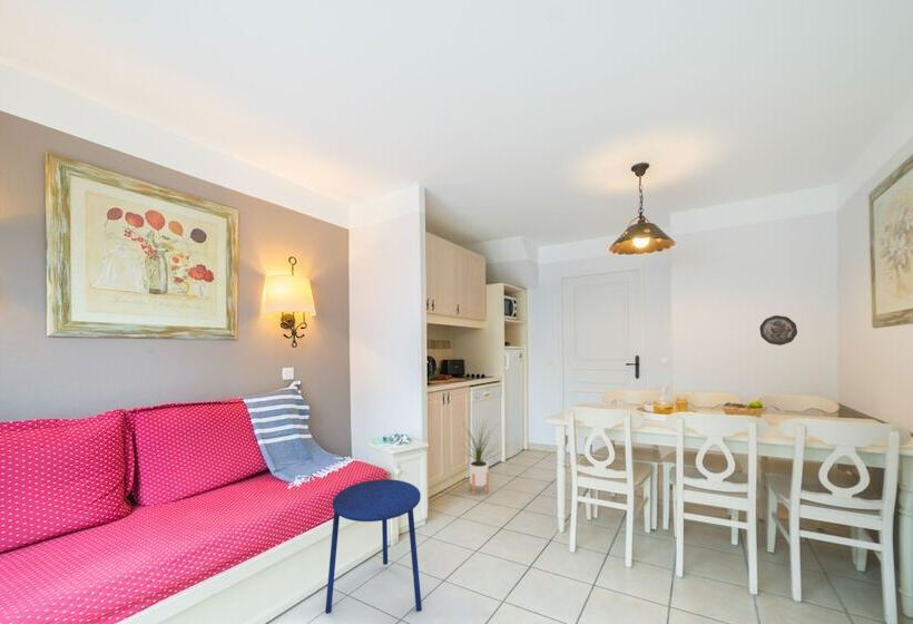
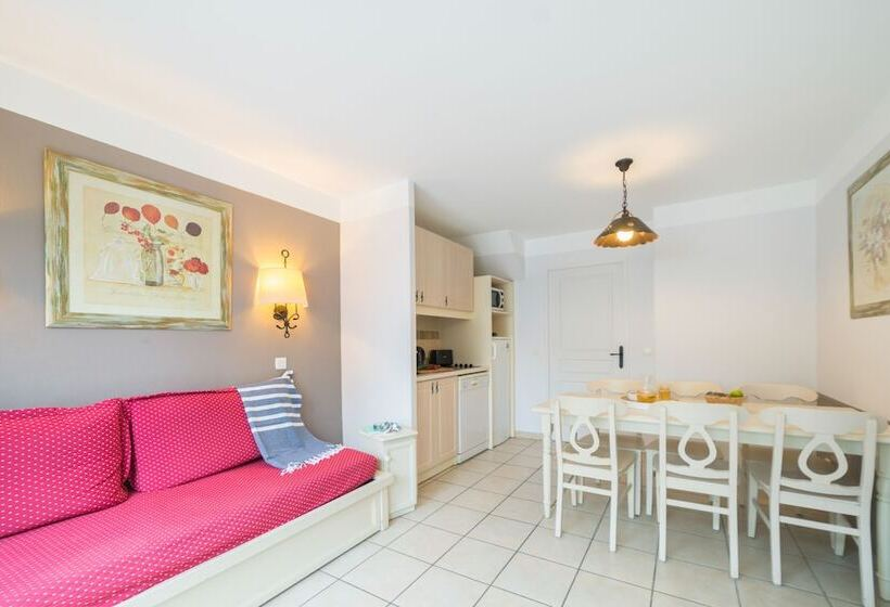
- house plant [458,418,499,496]
- decorative plate [758,314,798,347]
- side table [324,478,423,614]
